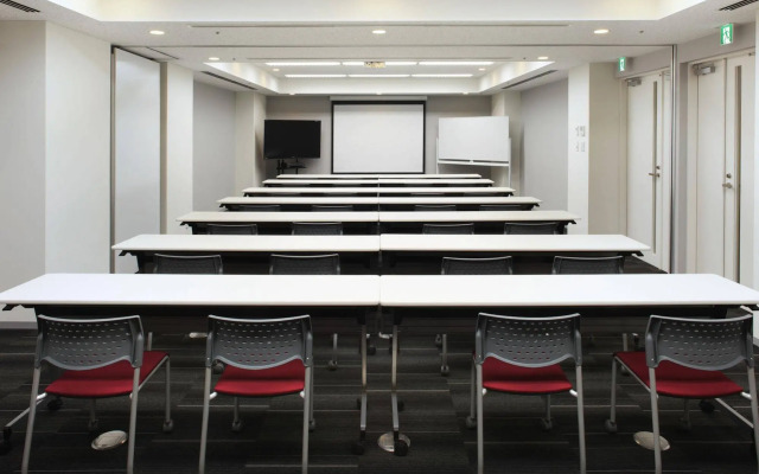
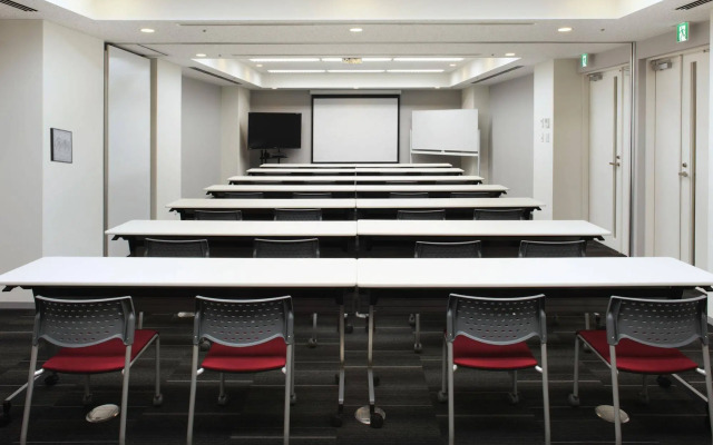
+ wall art [49,127,74,165]
